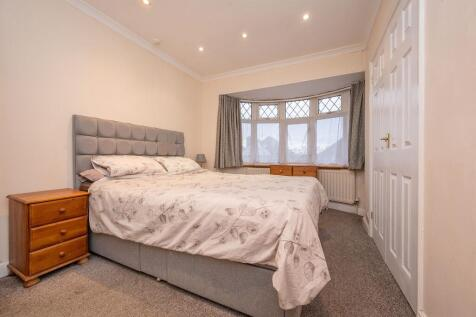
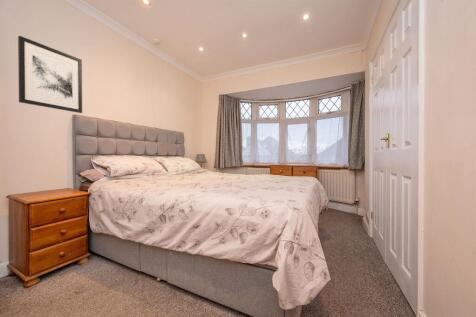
+ wall art [17,35,83,114]
